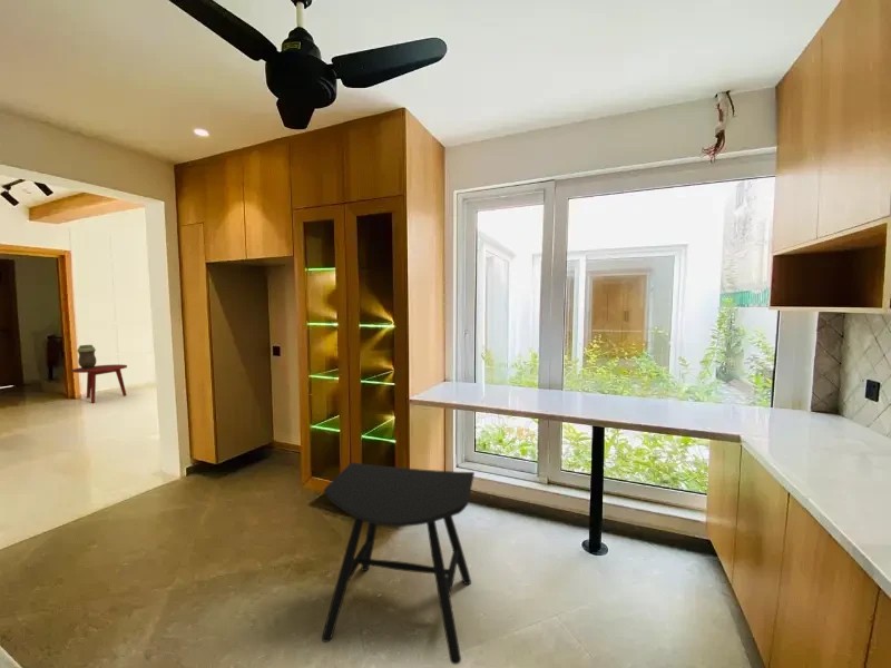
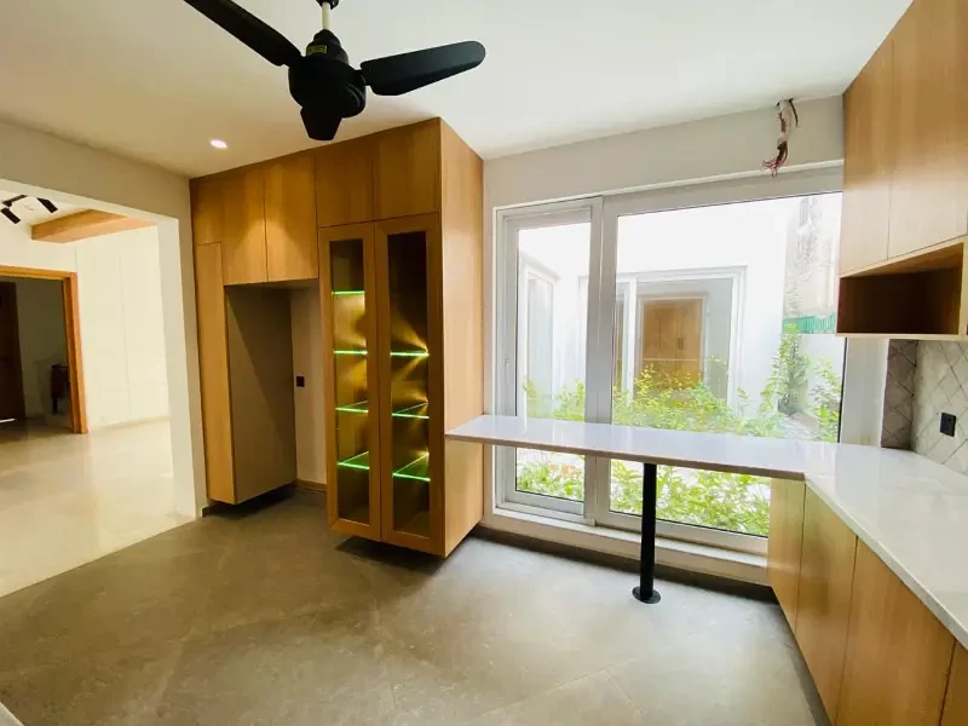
- side table [71,364,128,404]
- decorative urn [76,344,97,369]
- stool [321,461,476,666]
